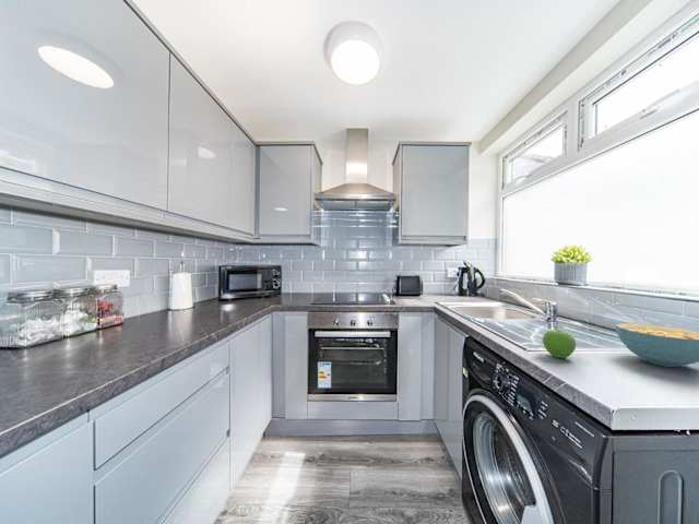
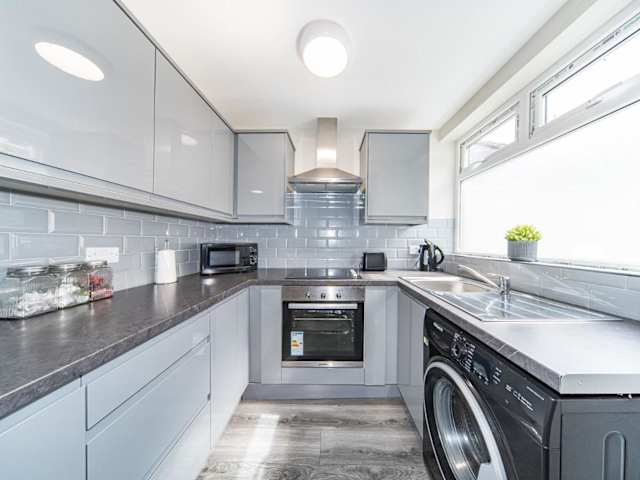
- cereal bowl [615,322,699,368]
- fruit [542,329,577,359]
